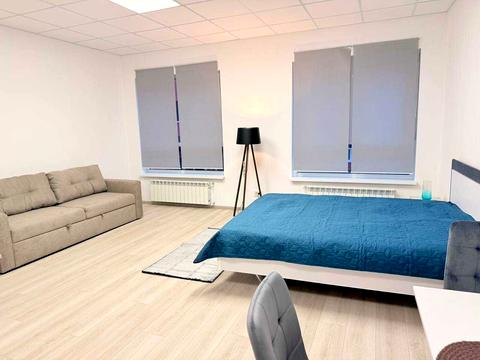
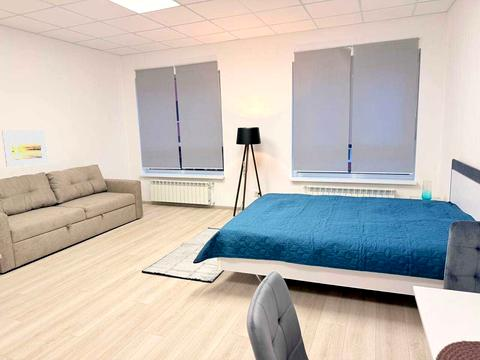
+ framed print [1,129,49,168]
